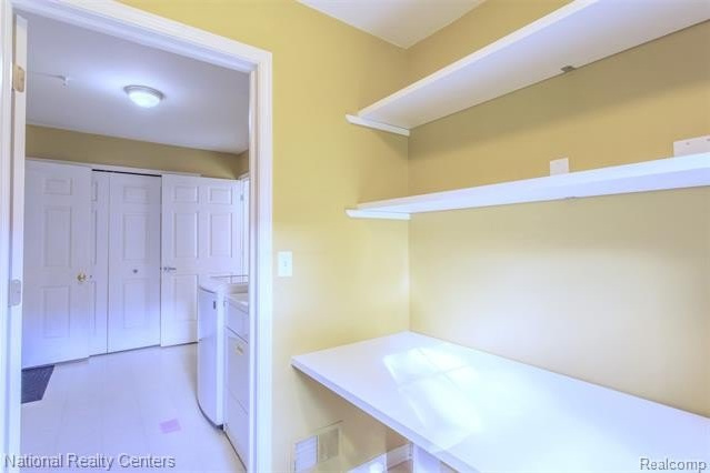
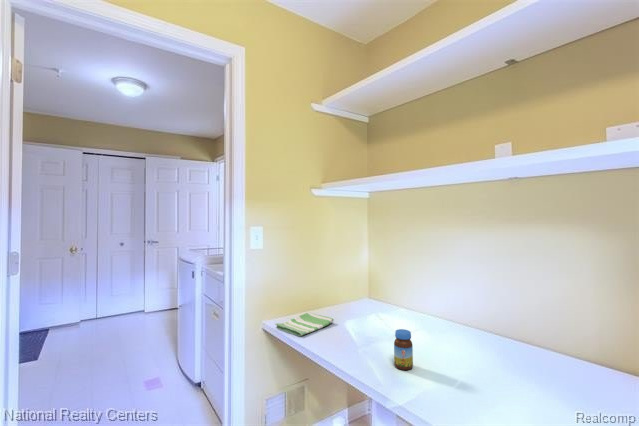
+ jar [393,328,414,371]
+ dish towel [274,311,335,337]
